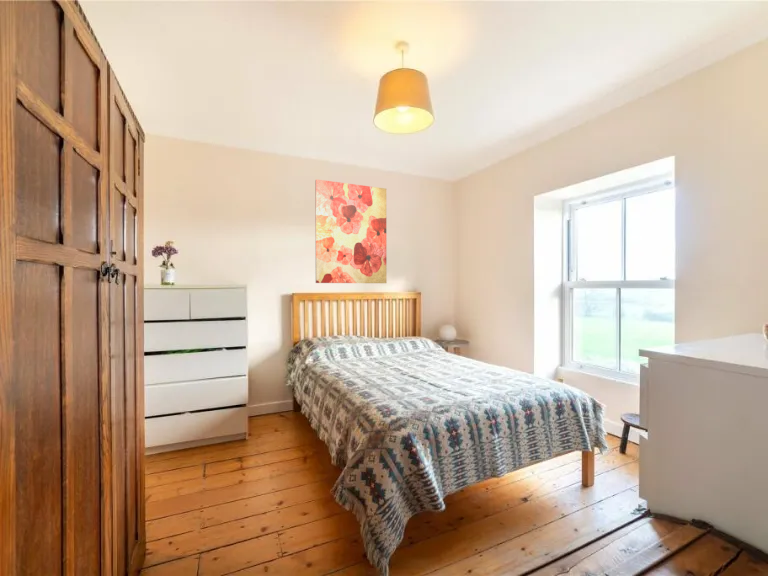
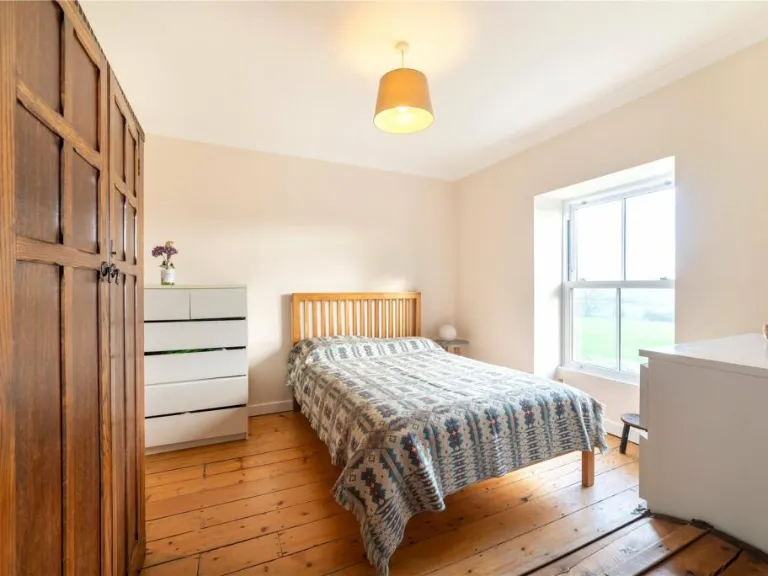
- wall art [314,179,388,284]
